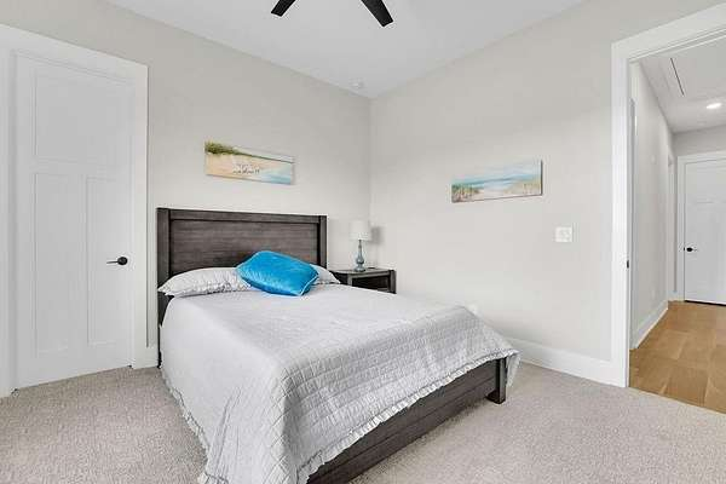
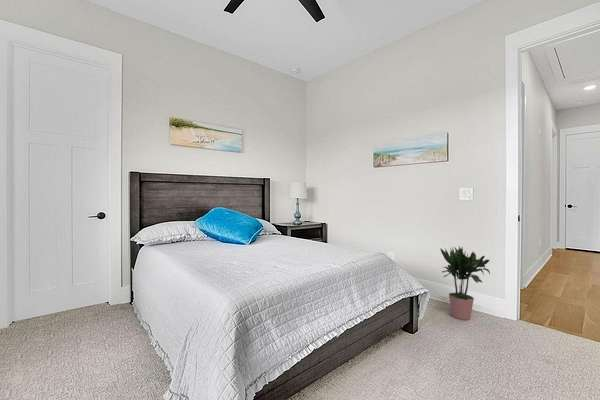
+ potted plant [439,246,491,321]
